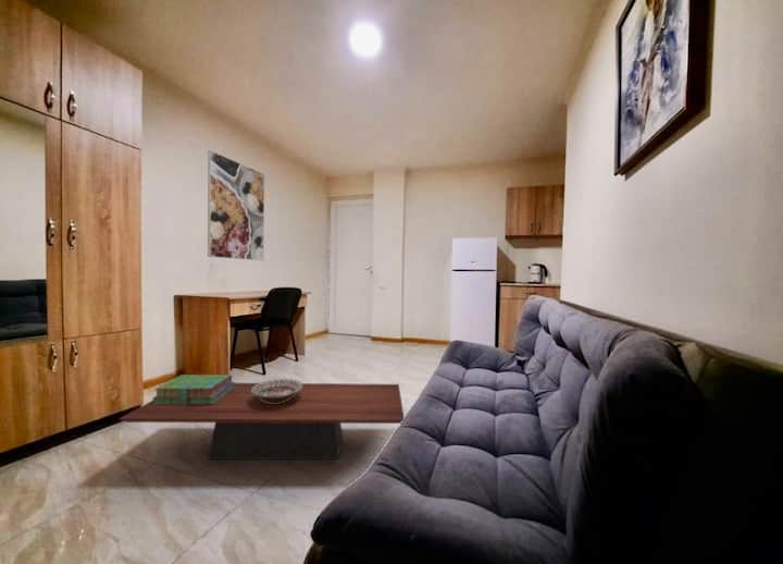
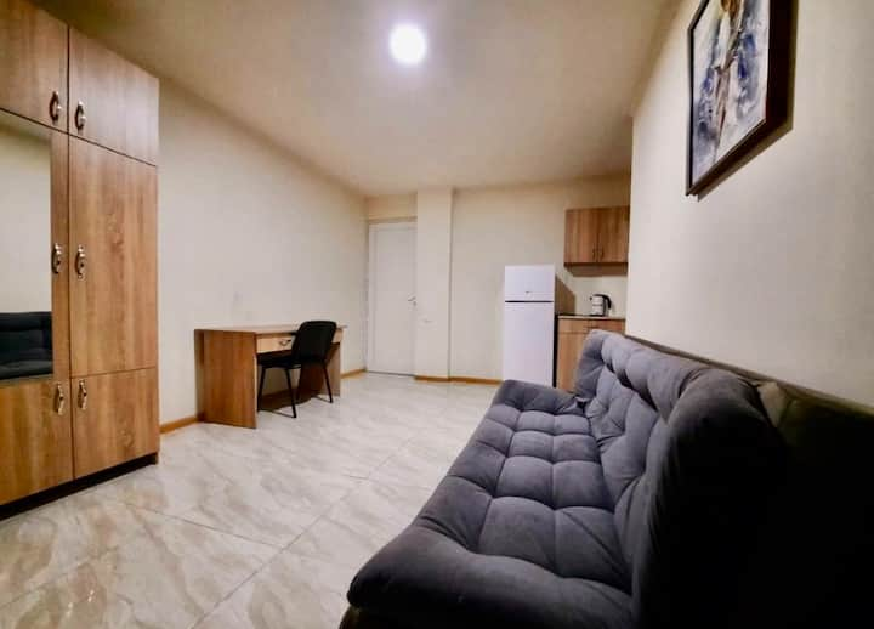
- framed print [207,149,265,261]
- decorative bowl [251,378,302,404]
- stack of books [151,373,235,405]
- coffee table [119,382,406,461]
